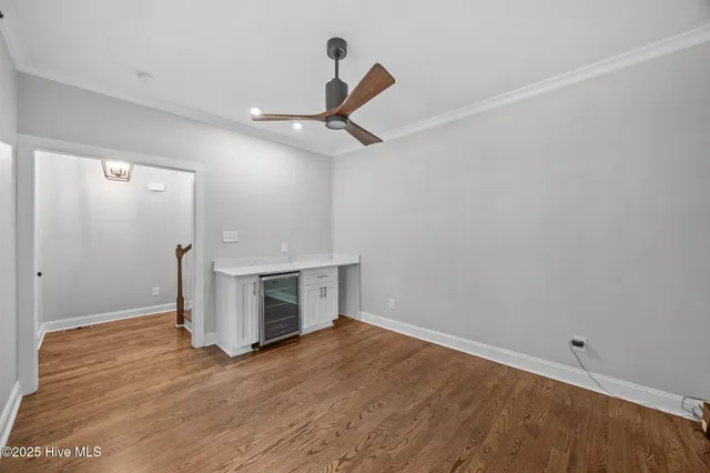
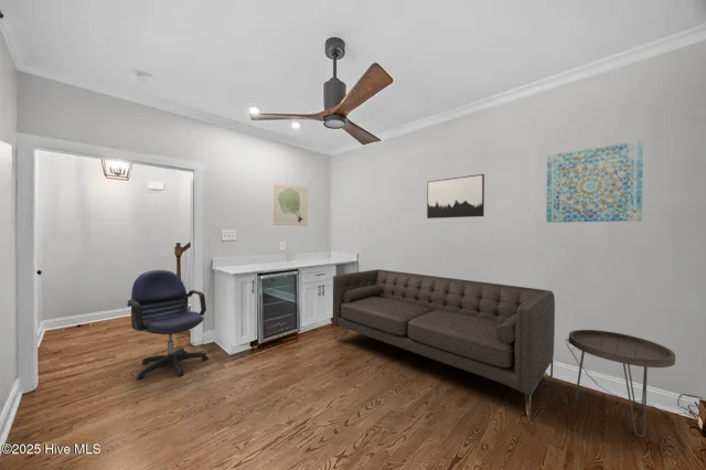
+ wall art [545,139,644,224]
+ wall art [426,173,485,220]
+ wall art [272,182,309,227]
+ sofa [332,268,556,420]
+ side table [568,329,676,438]
+ office chair [126,269,210,381]
